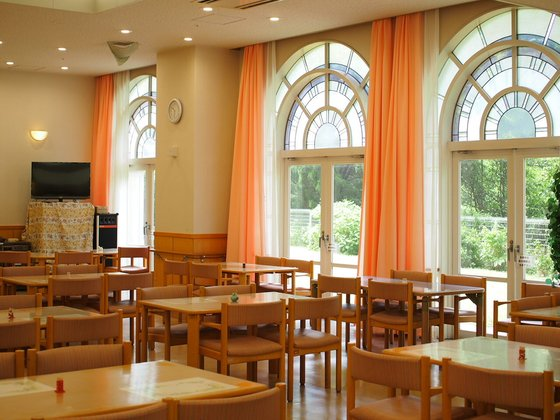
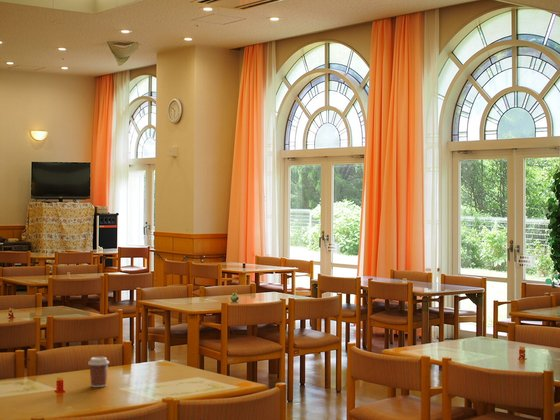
+ coffee cup [87,356,110,388]
